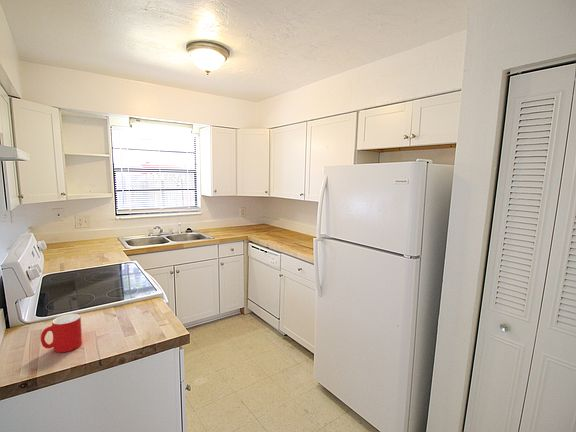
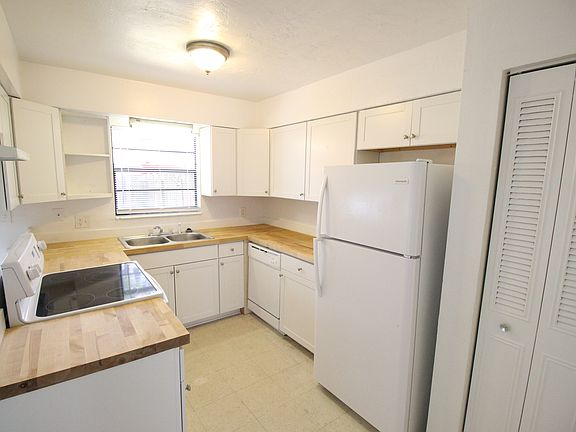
- cup [40,313,83,353]
